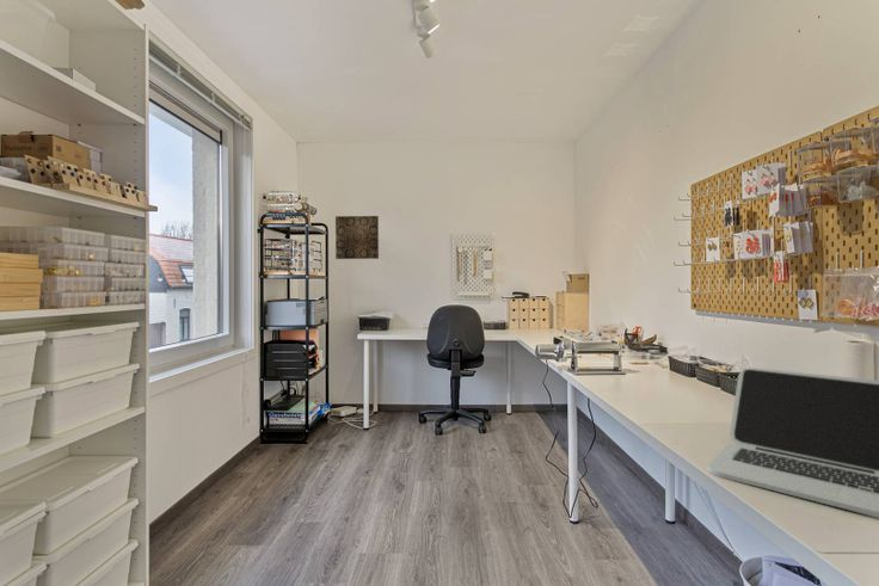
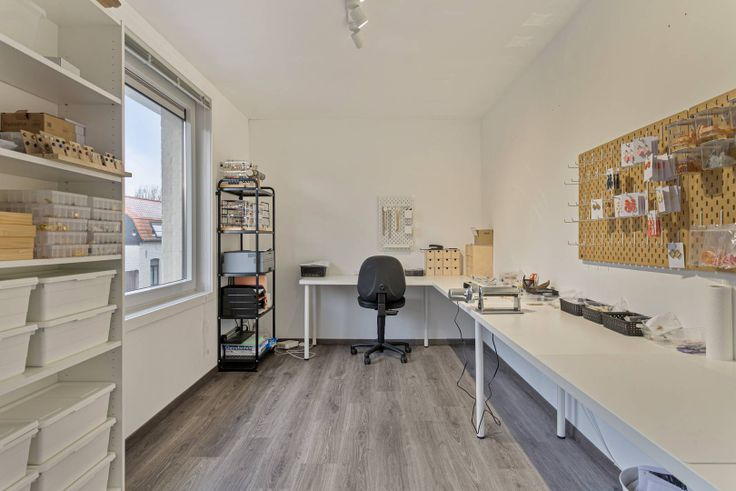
- laptop [707,366,879,519]
- wall art [334,215,380,260]
